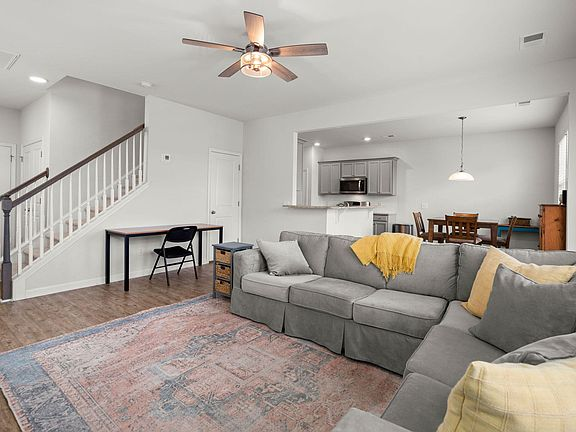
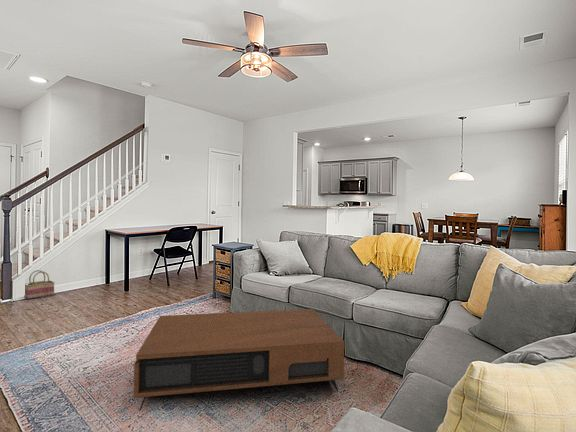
+ coffee table [133,308,345,412]
+ basket [23,269,56,300]
